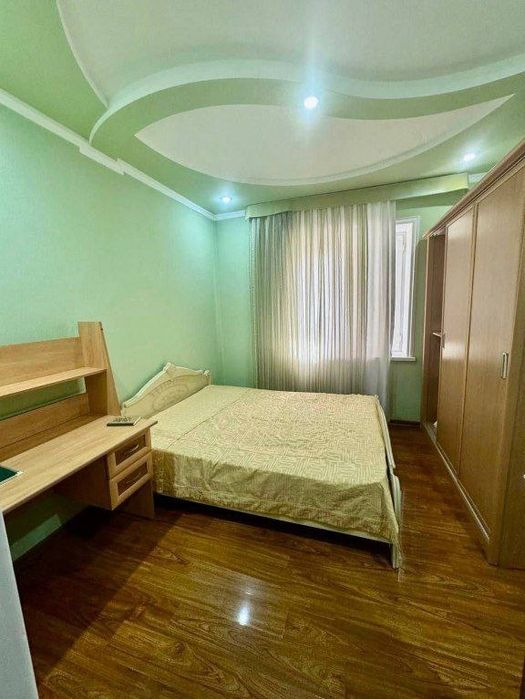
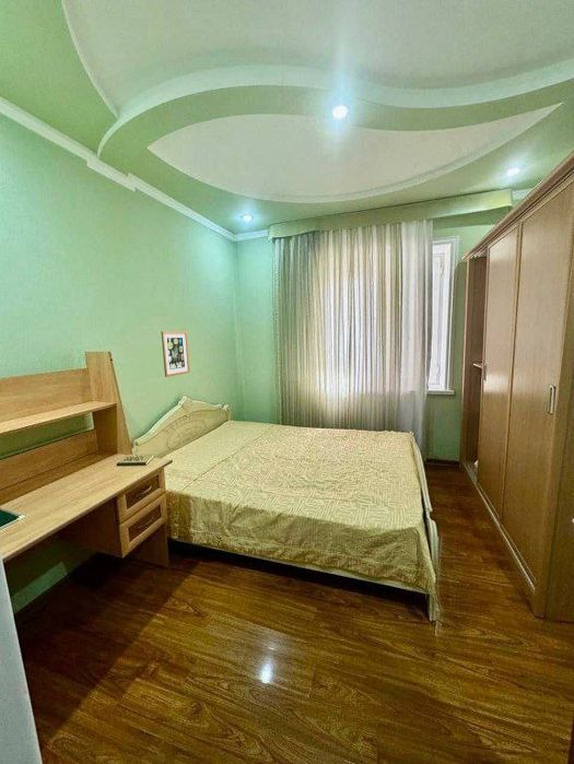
+ wall art [161,330,191,378]
